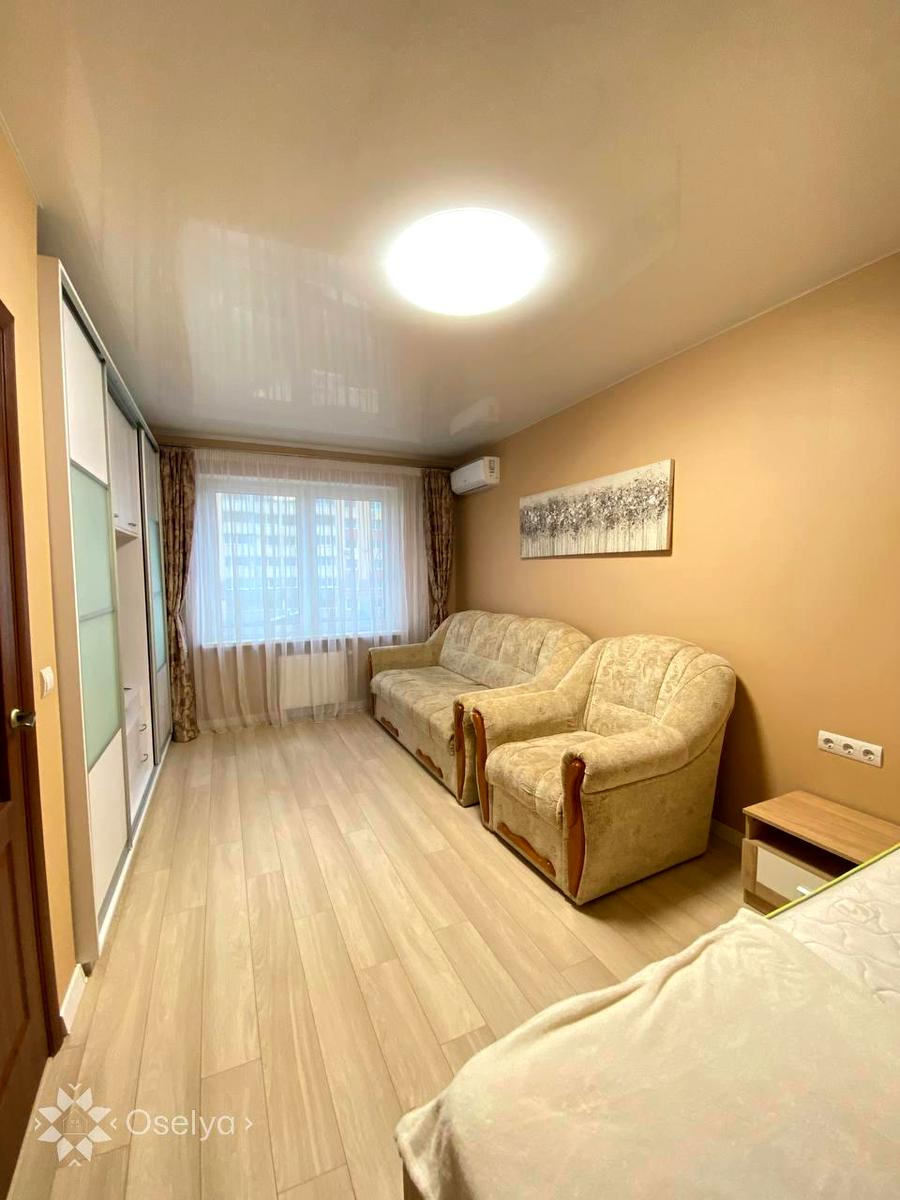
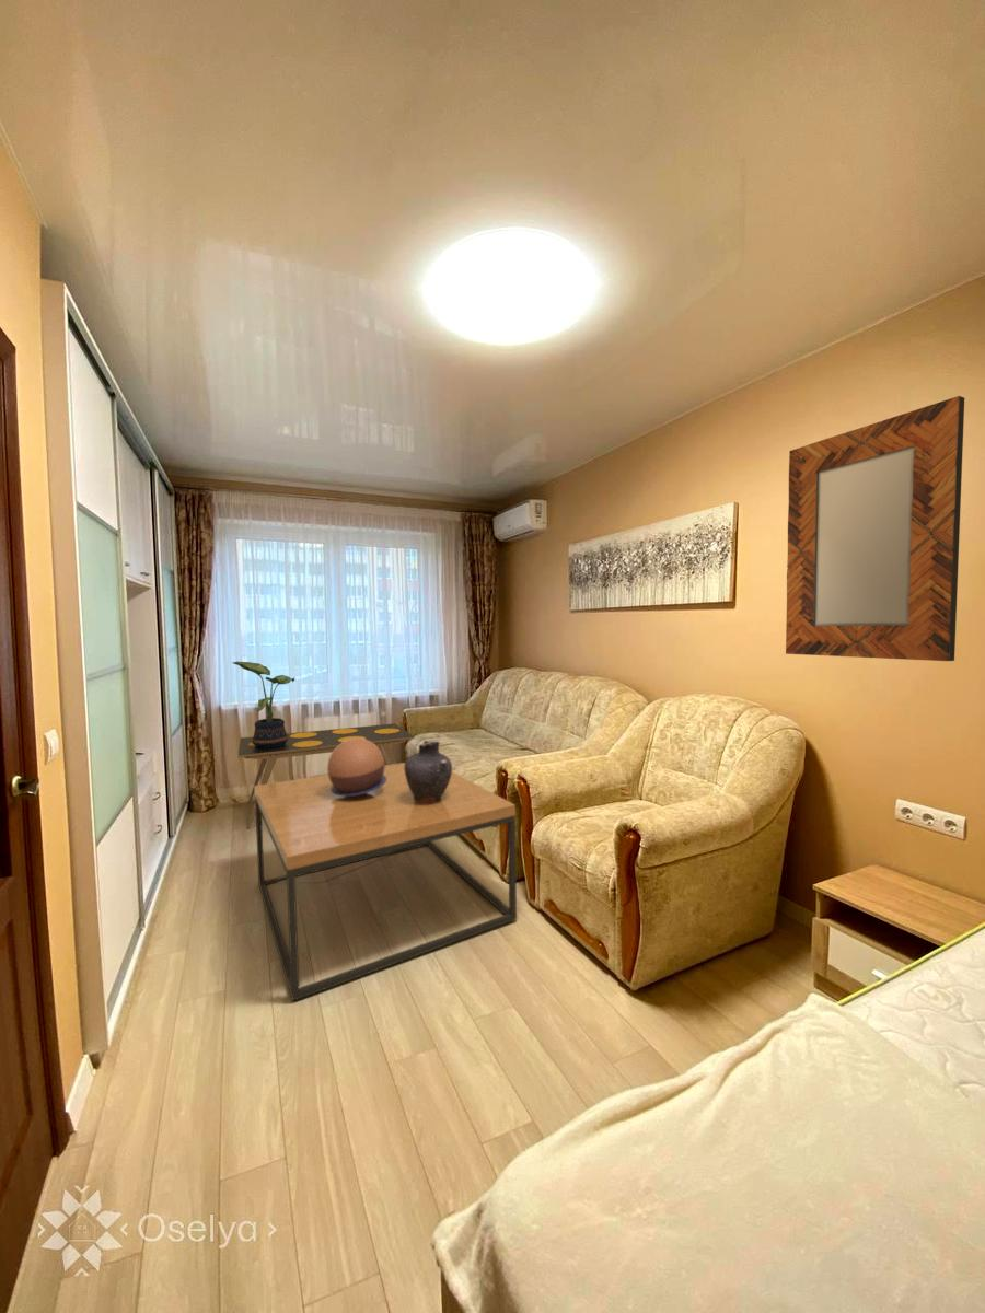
+ coffee table [254,762,518,1002]
+ vase [404,739,453,804]
+ potted plant [231,661,296,748]
+ home mirror [785,395,965,662]
+ decorative bowl [326,739,386,795]
+ side table [237,722,415,829]
